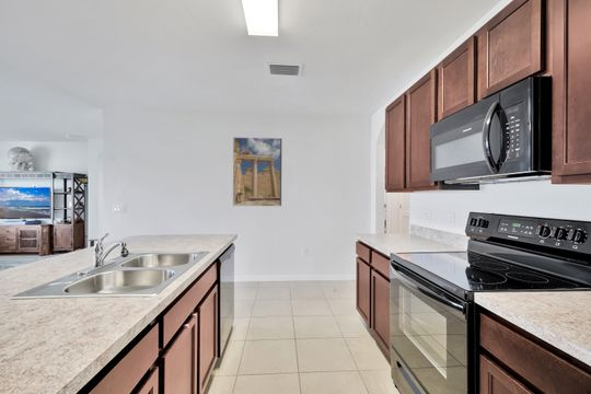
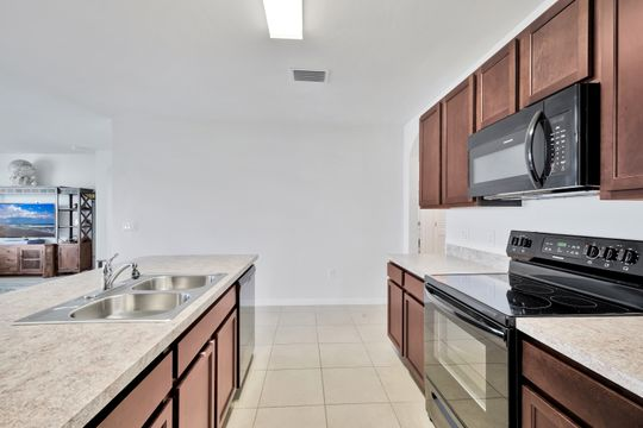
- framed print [232,136,283,207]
